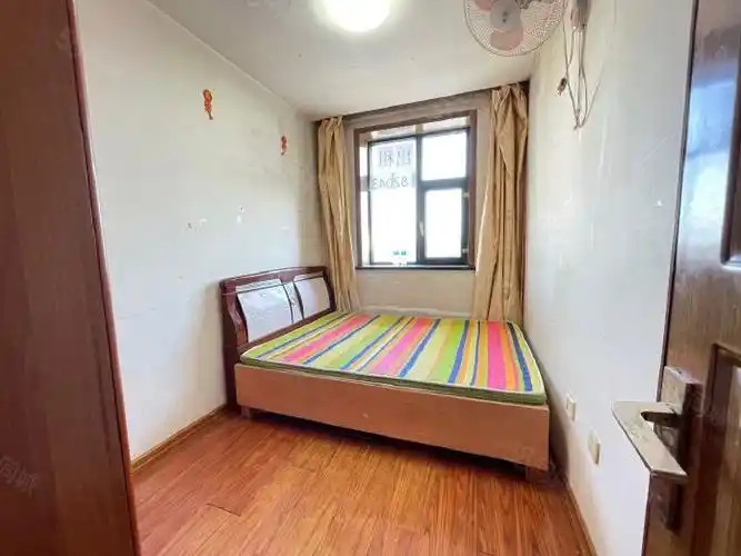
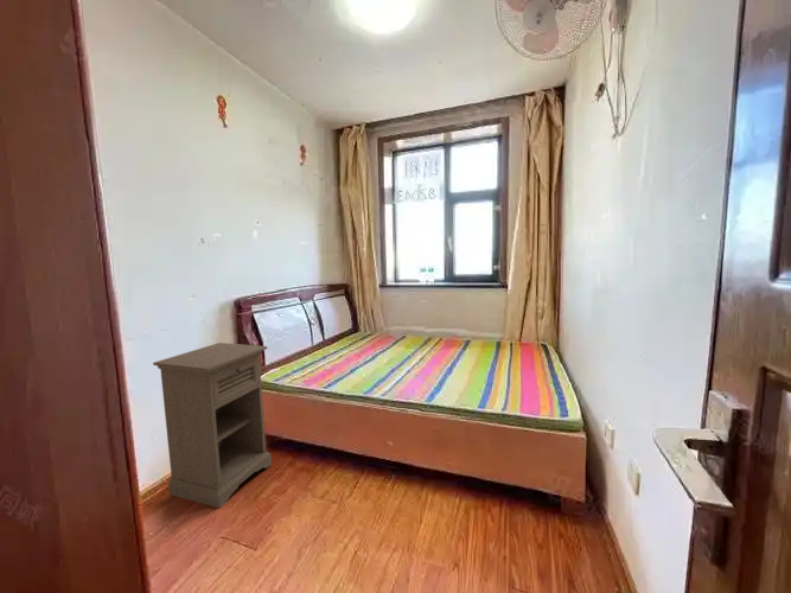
+ nightstand [152,342,273,509]
